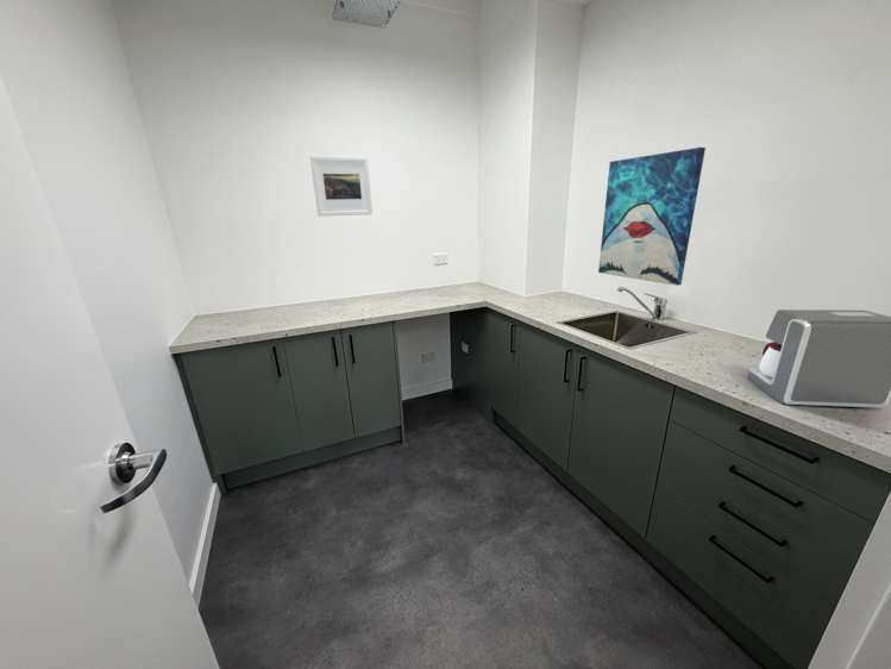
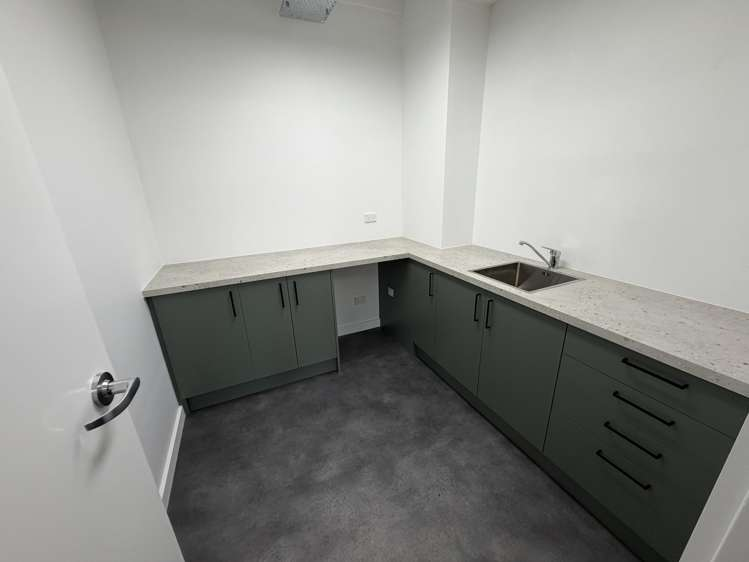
- coffee maker [746,308,891,408]
- wall art [597,146,707,287]
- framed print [309,155,374,218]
